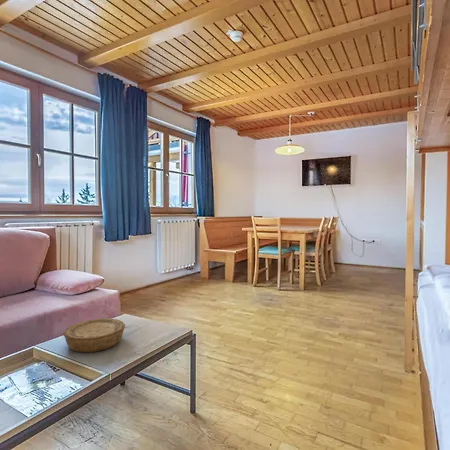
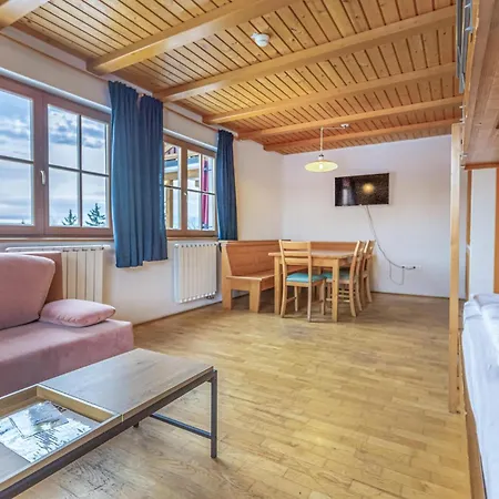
- bowl [62,317,126,353]
